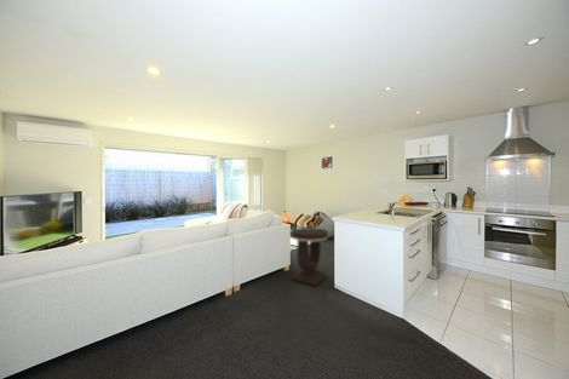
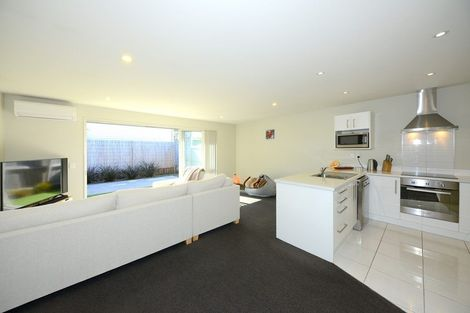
- side table [289,226,329,287]
